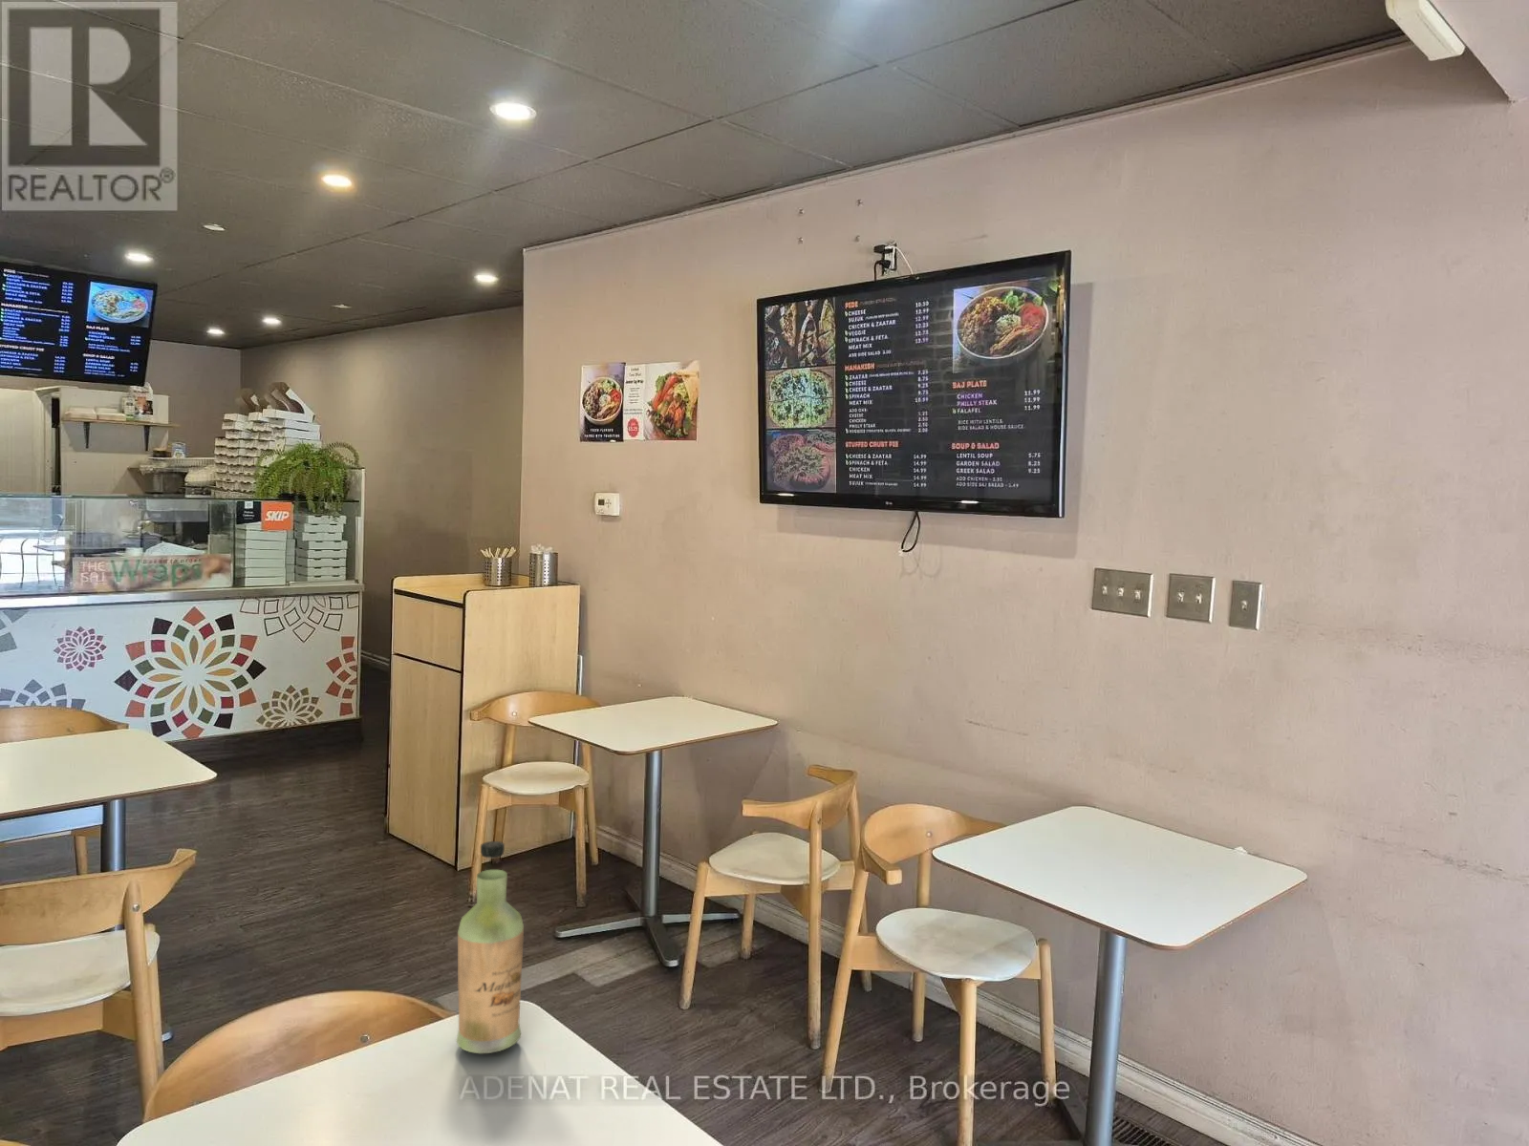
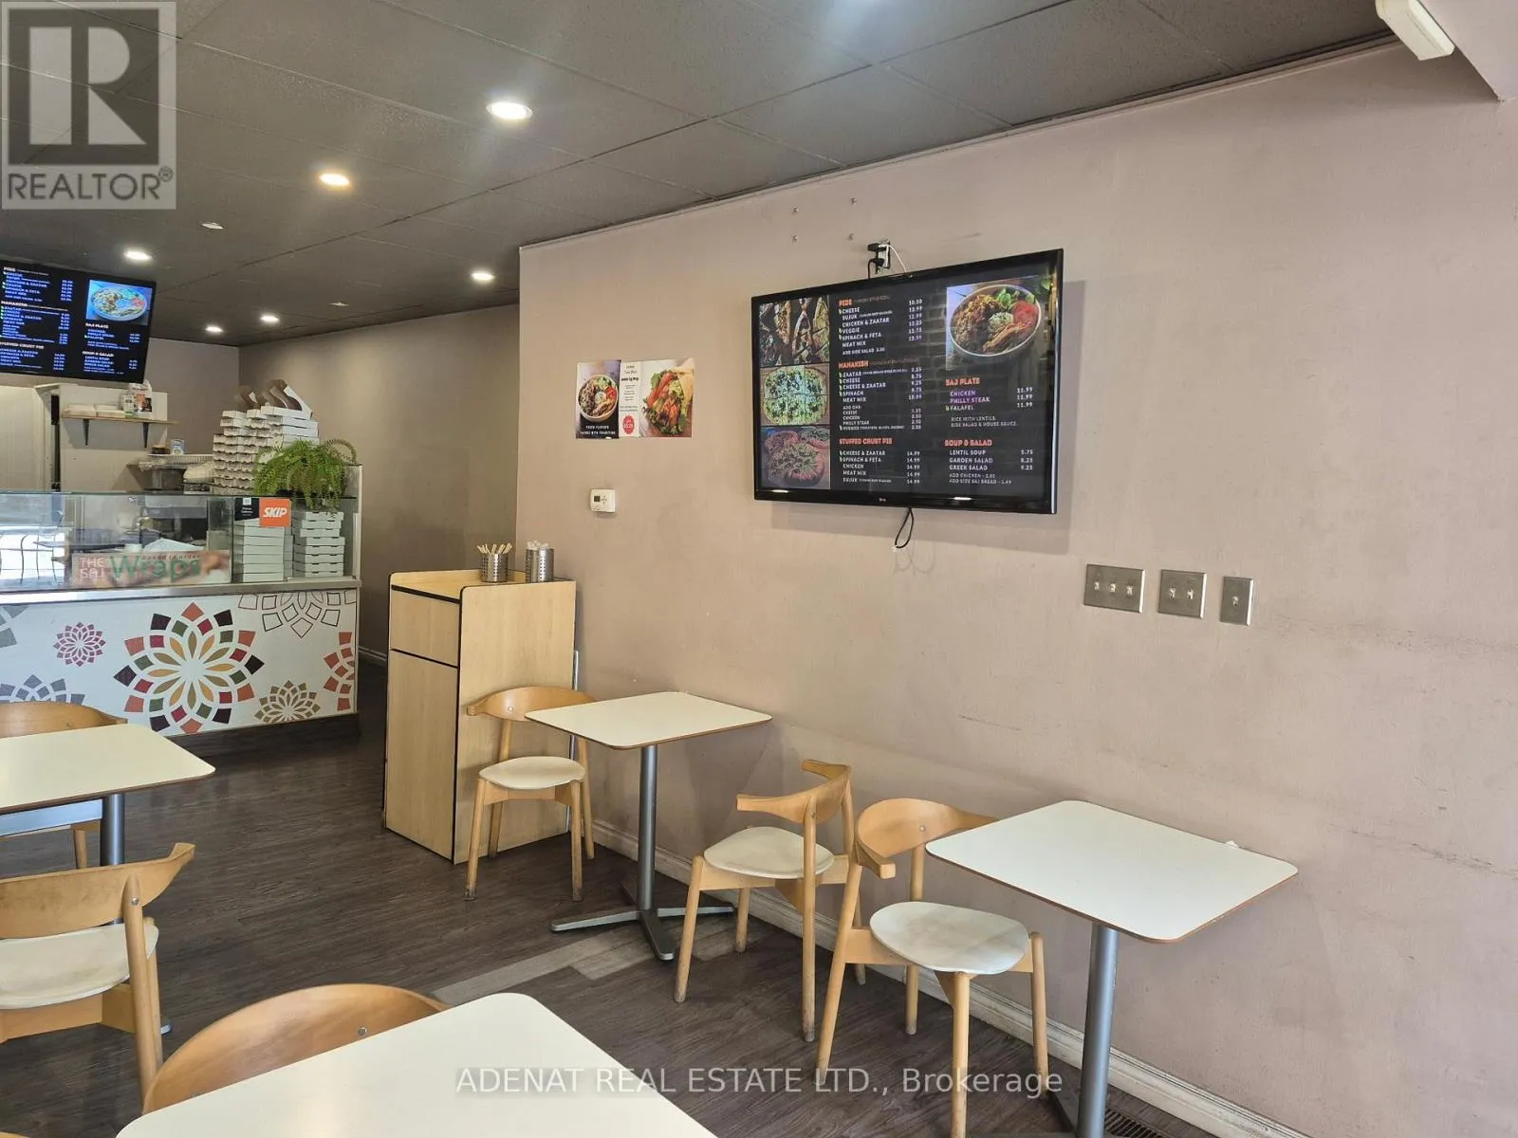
- bottle [455,840,525,1055]
